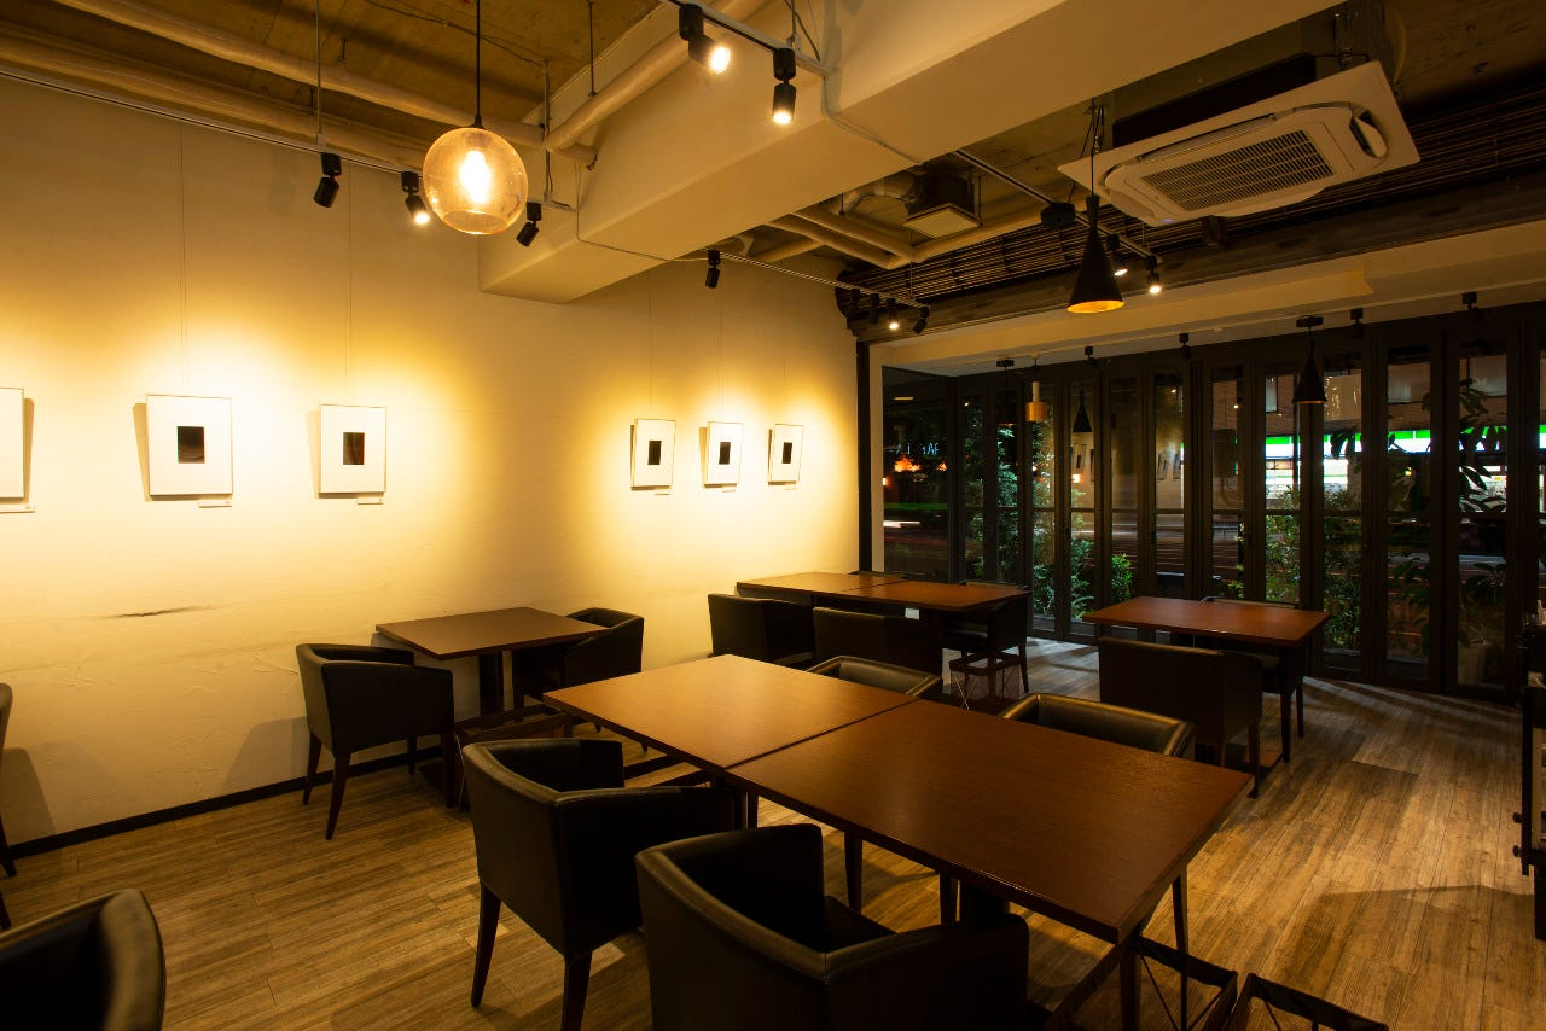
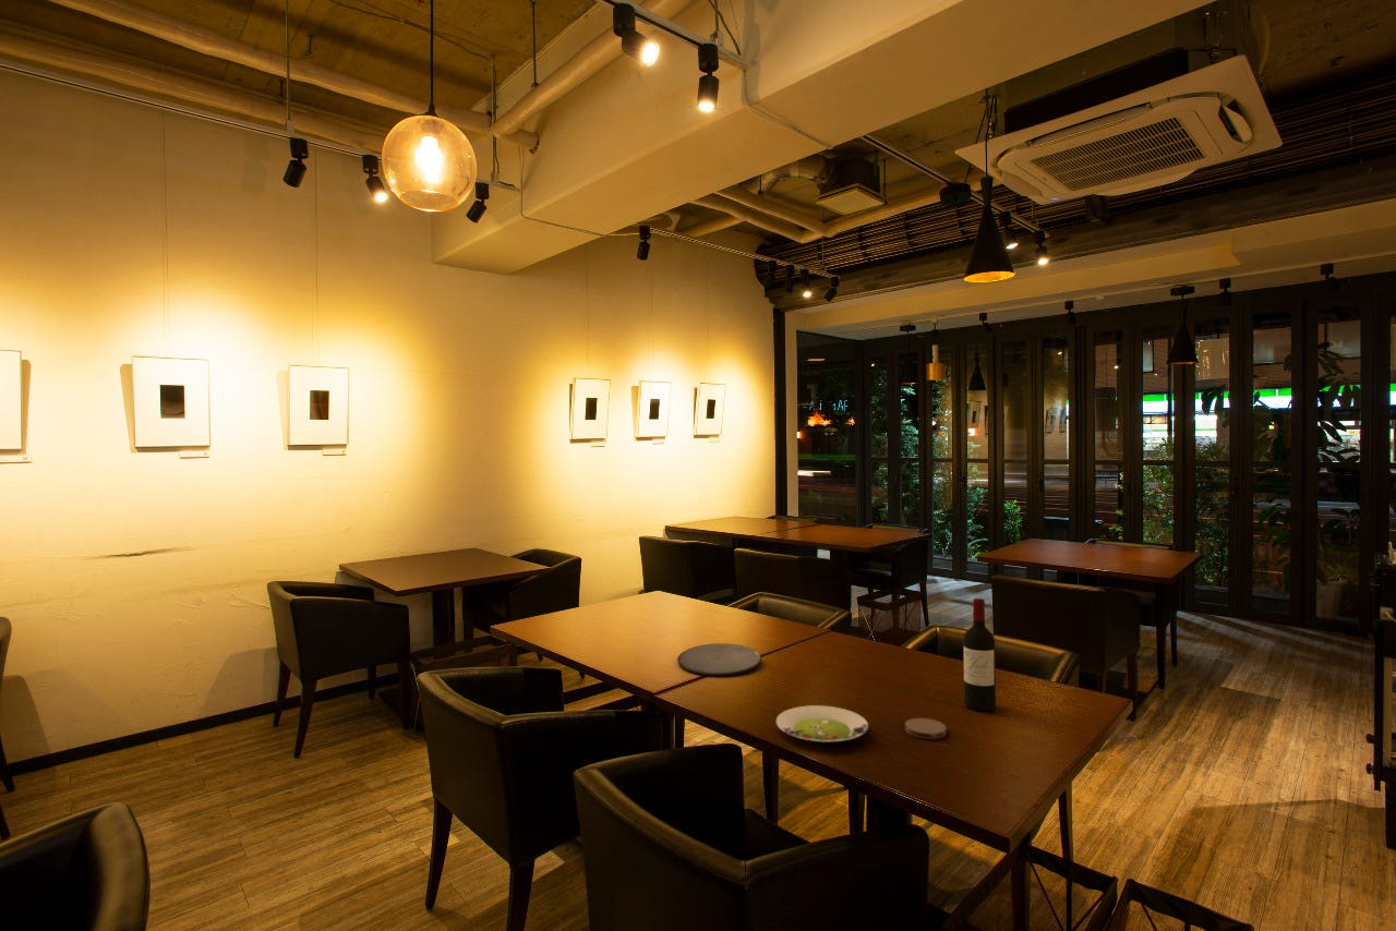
+ salad plate [775,704,869,743]
+ plate [676,642,762,677]
+ coaster [904,717,948,740]
+ wine bottle [963,597,997,712]
